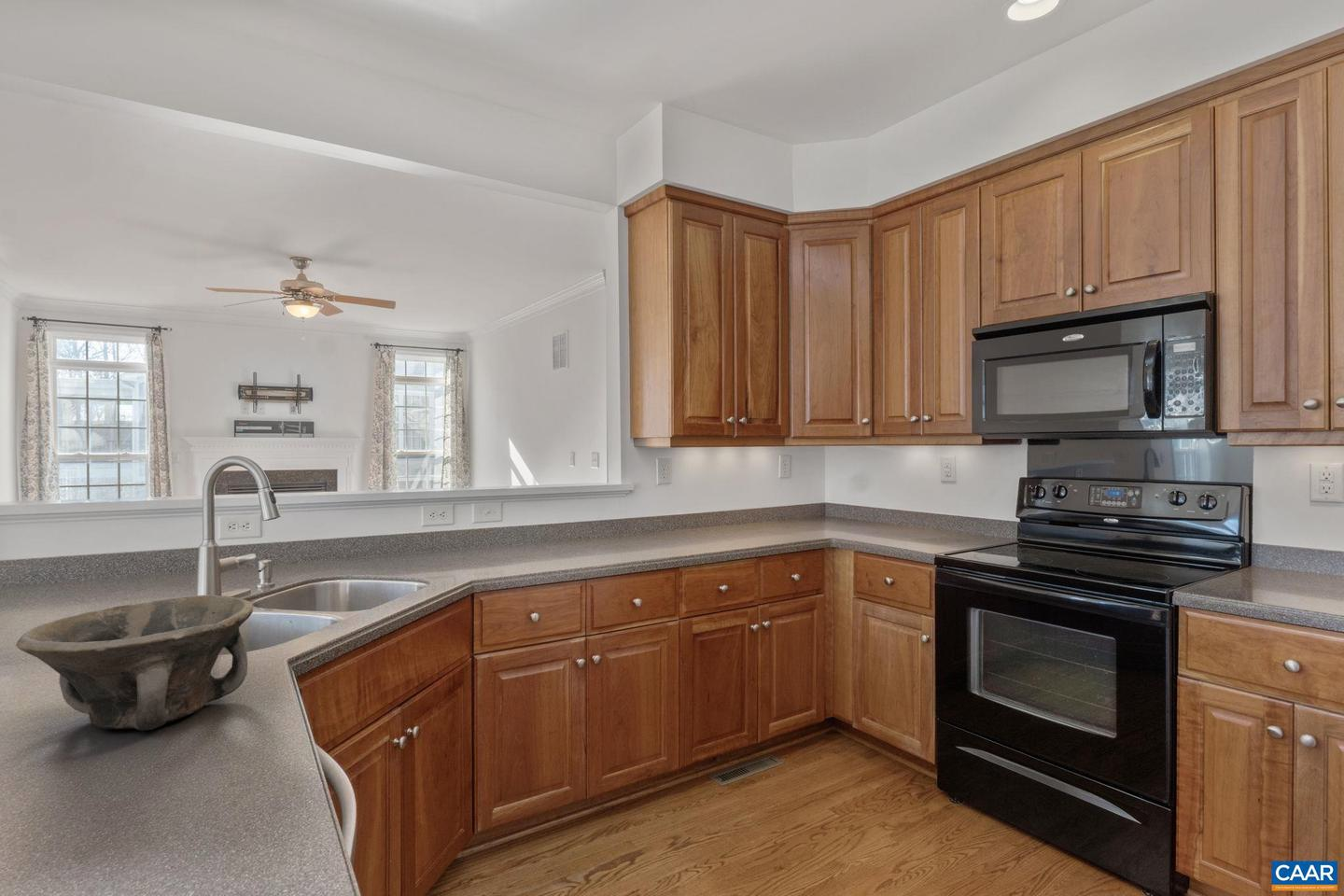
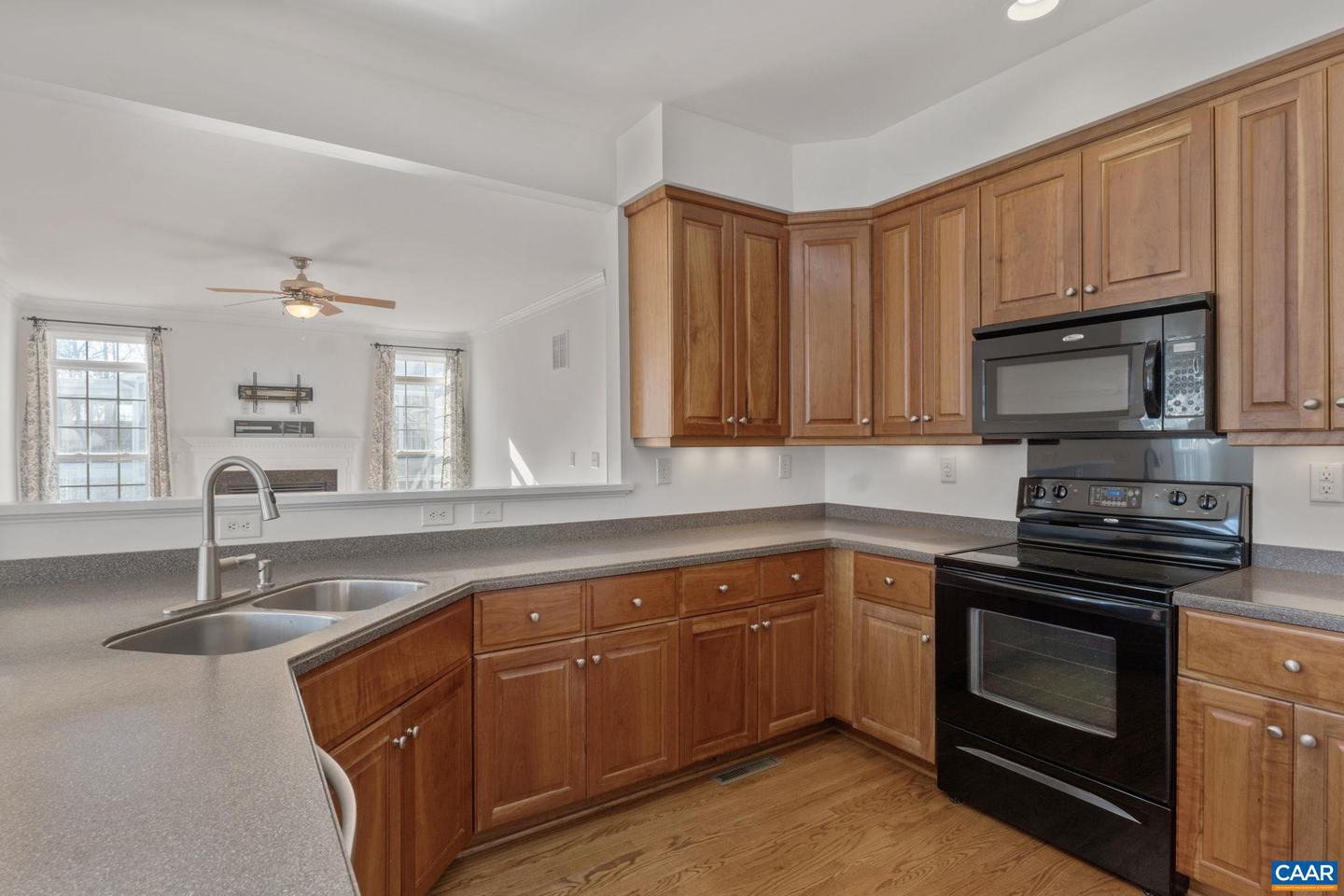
- bowl [15,594,254,732]
